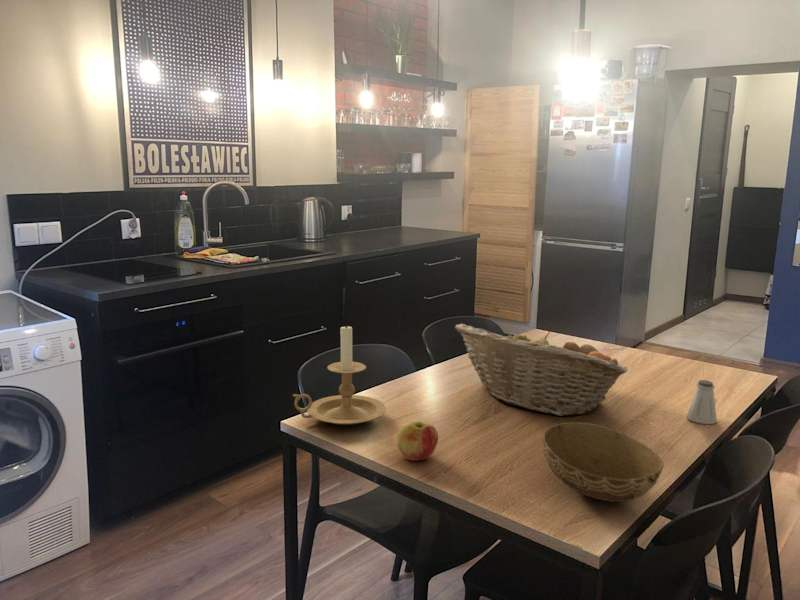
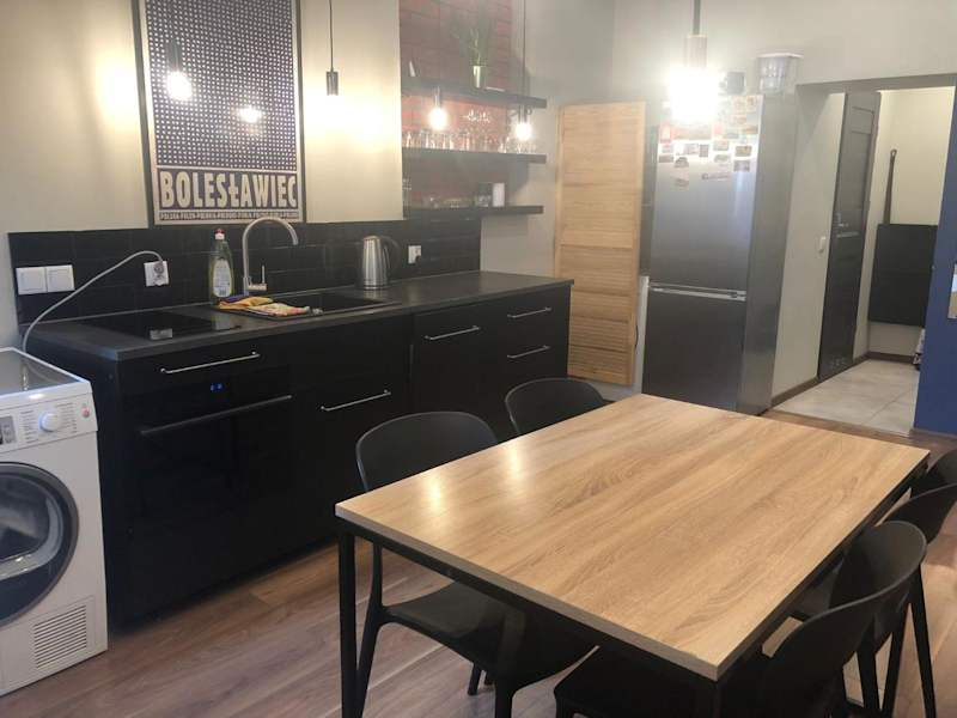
- saltshaker [686,379,718,425]
- candle holder [292,322,387,426]
- fruit basket [454,323,629,417]
- apple [396,421,439,462]
- bowl [542,421,665,503]
